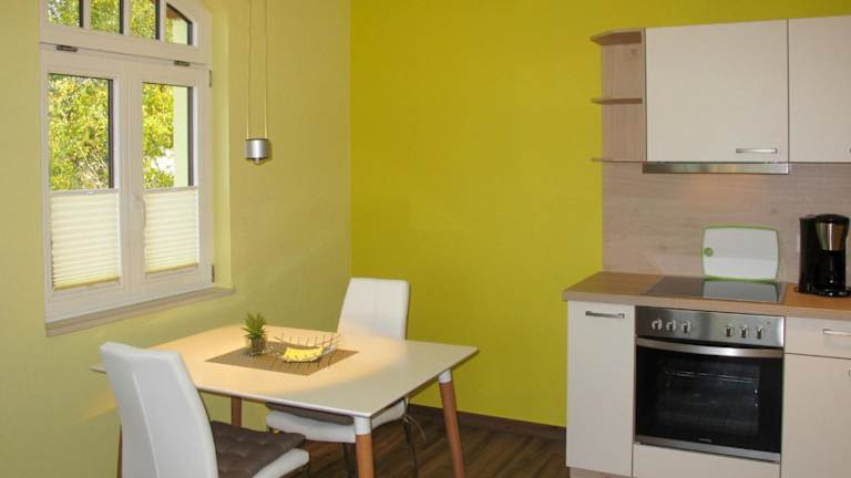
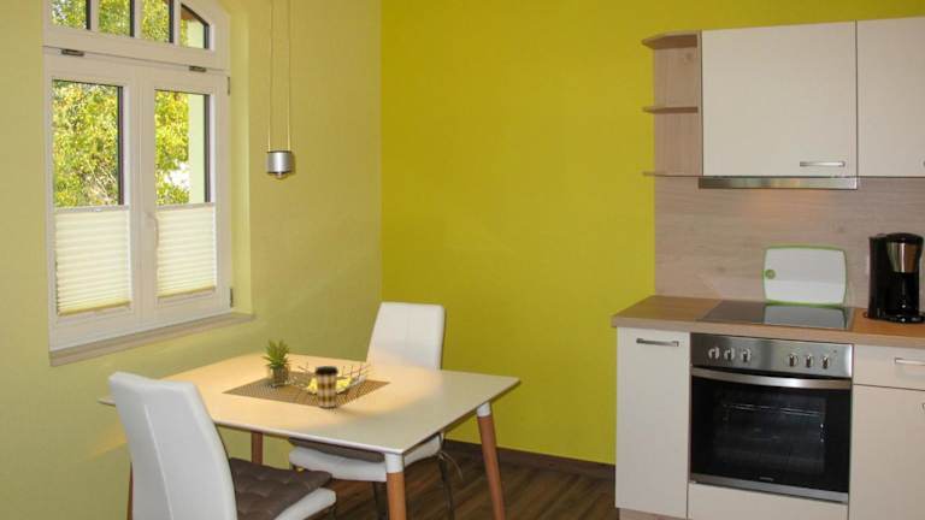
+ coffee cup [313,365,341,408]
